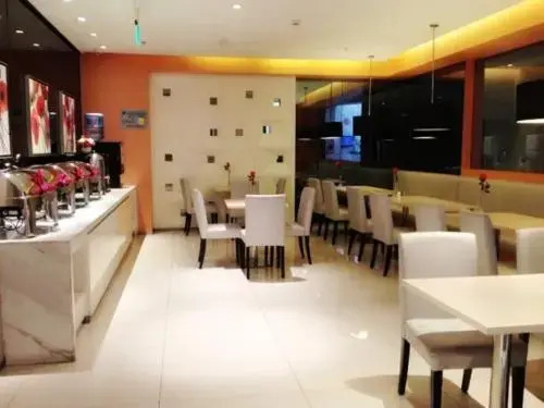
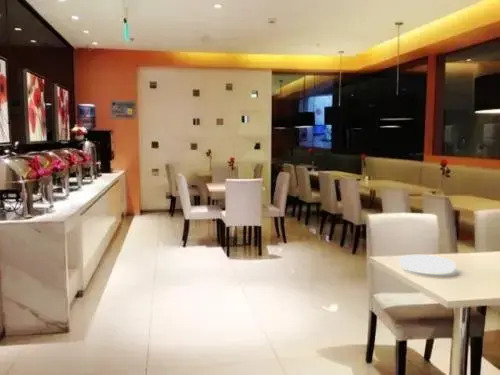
+ plate [398,254,456,274]
